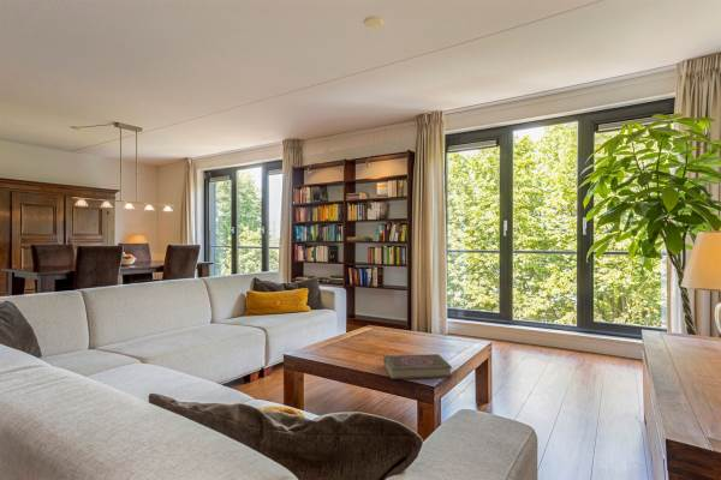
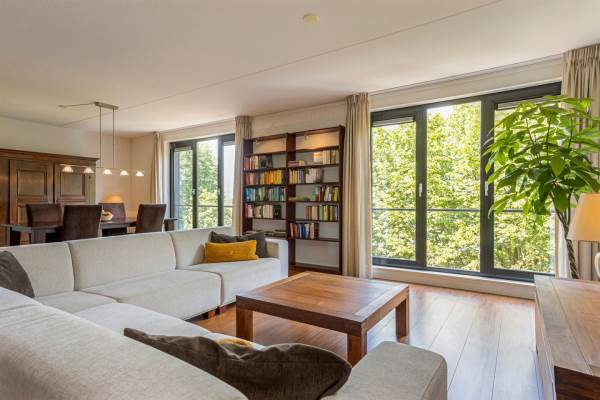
- book [382,353,453,380]
